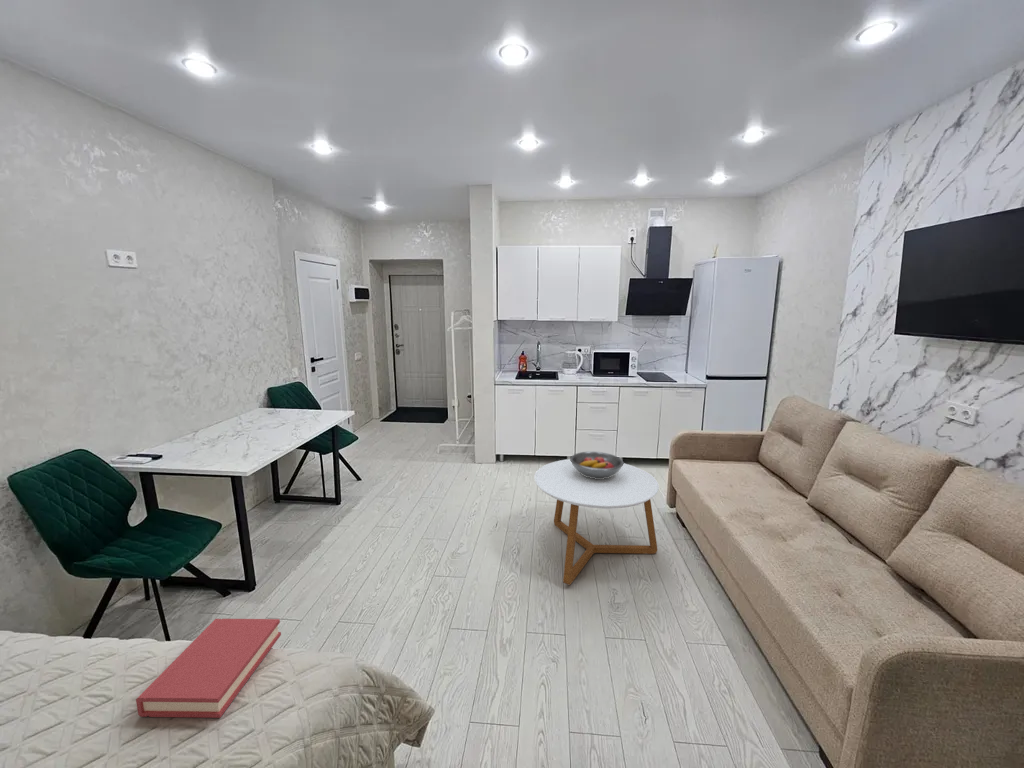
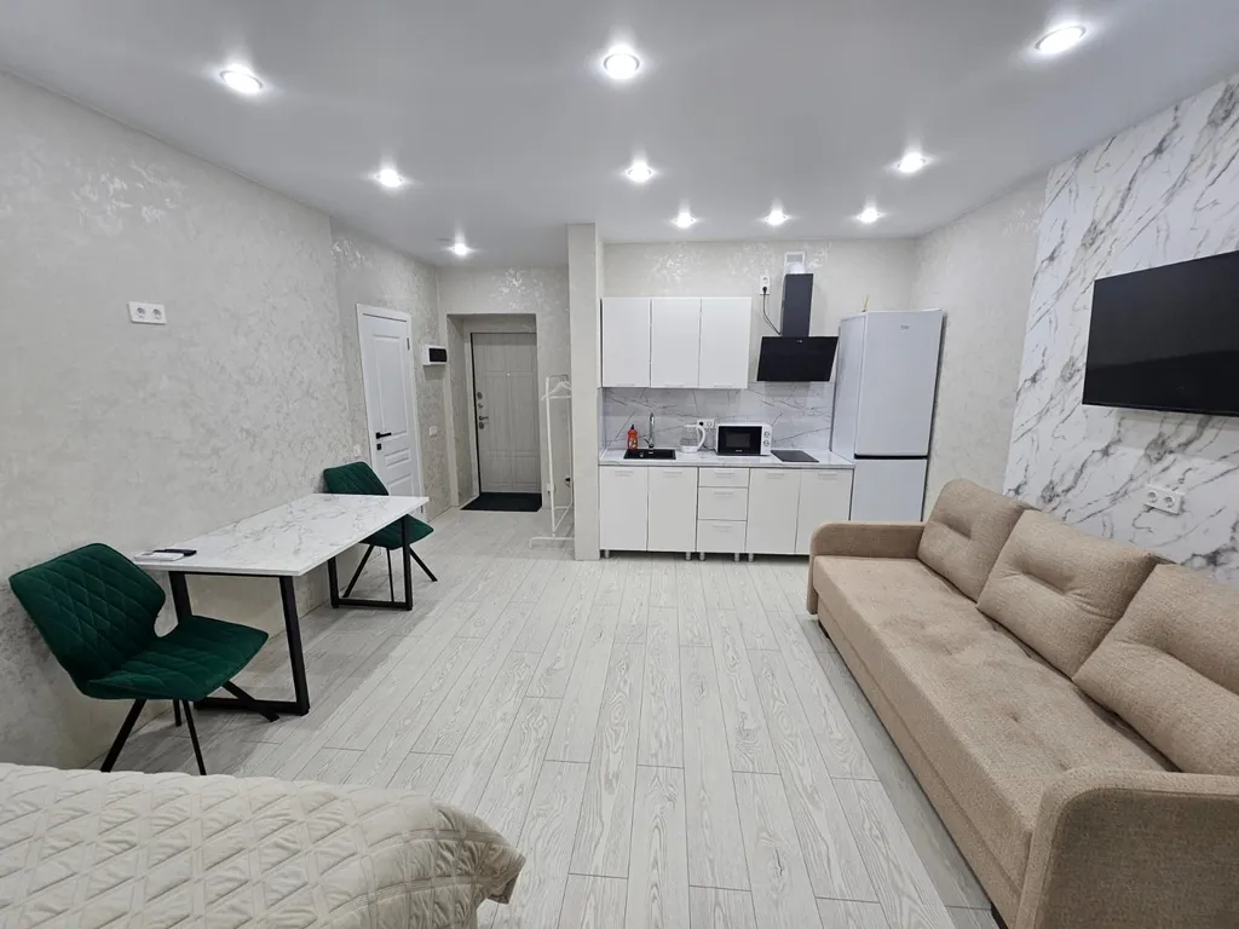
- fruit bowl [569,451,625,479]
- hardback book [135,618,282,719]
- coffee table [533,458,660,586]
